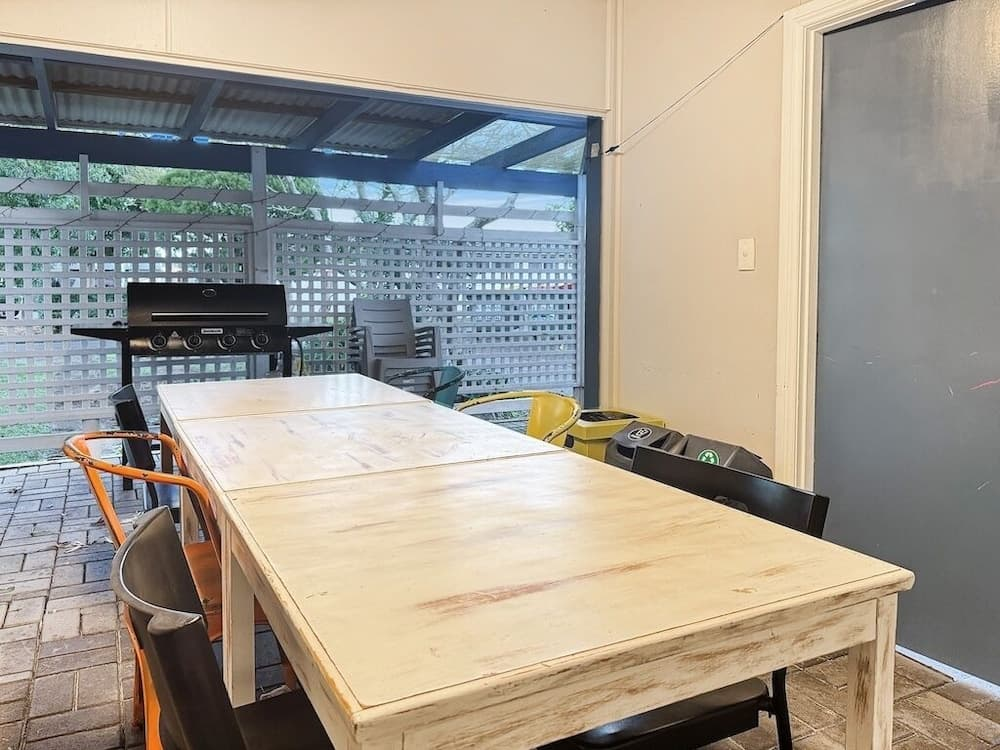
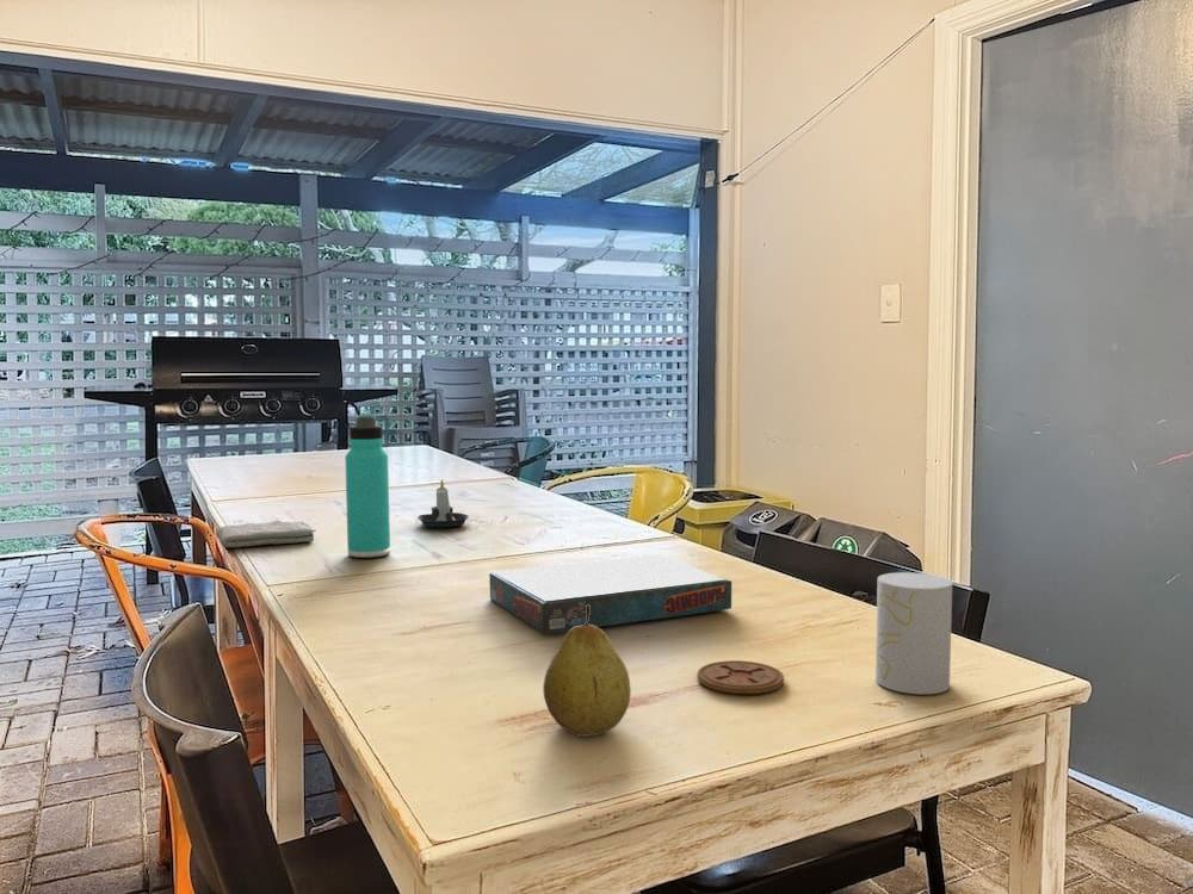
+ fruit [542,604,632,738]
+ coaster [696,659,785,695]
+ washcloth [215,520,317,548]
+ board game [488,553,733,635]
+ cup [874,571,953,695]
+ thermos bottle [344,414,391,559]
+ candle [416,479,470,528]
